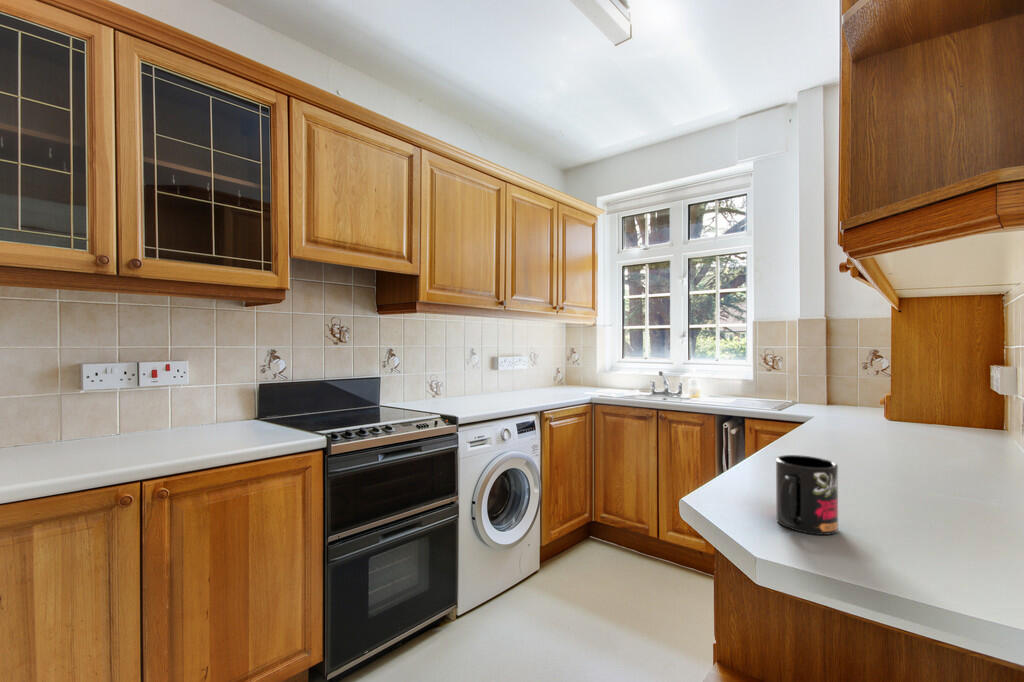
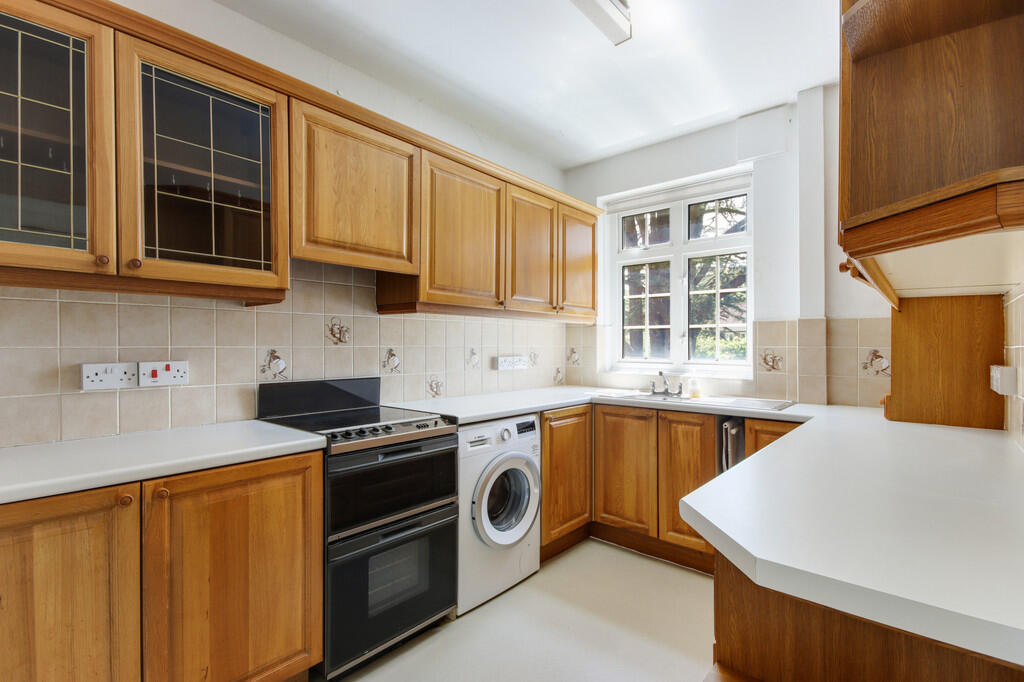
- mug [775,454,839,536]
